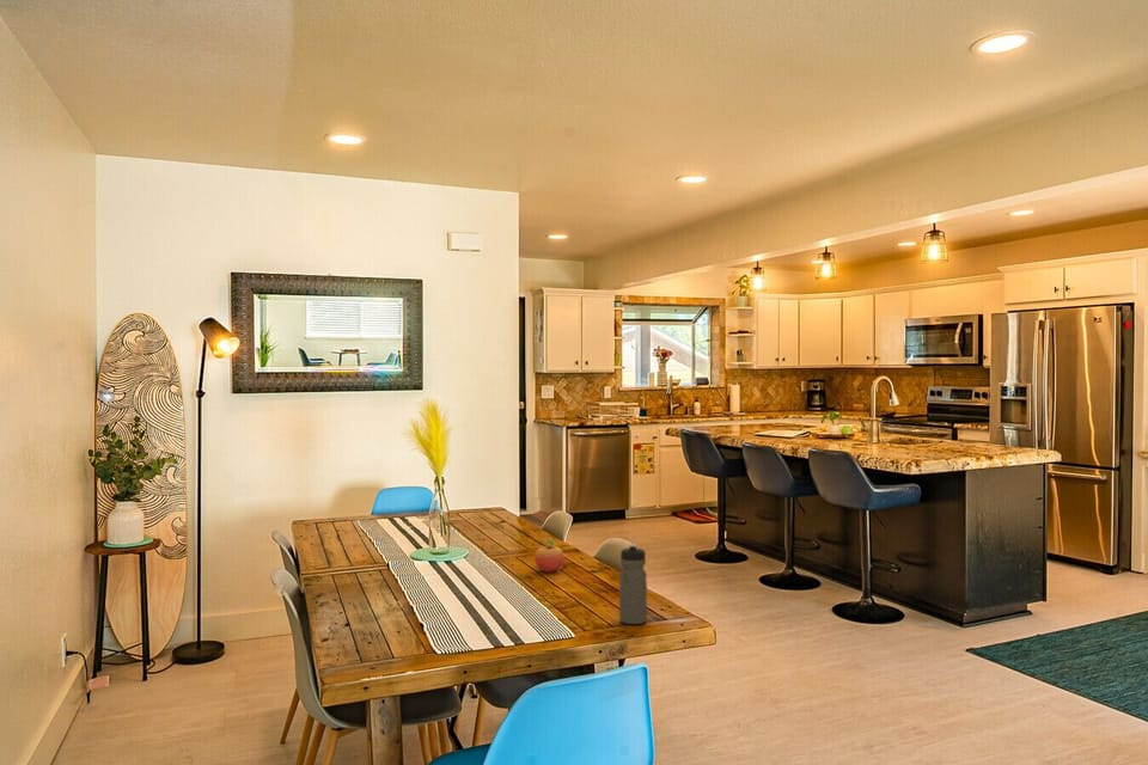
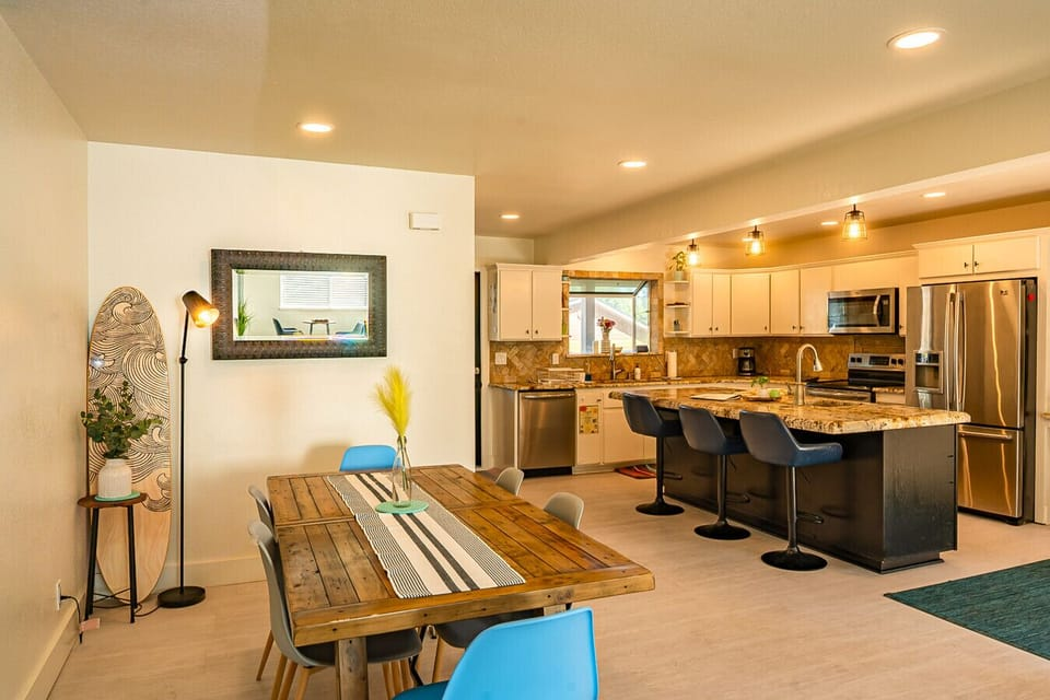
- fruit [533,537,566,574]
- water bottle [618,543,648,625]
